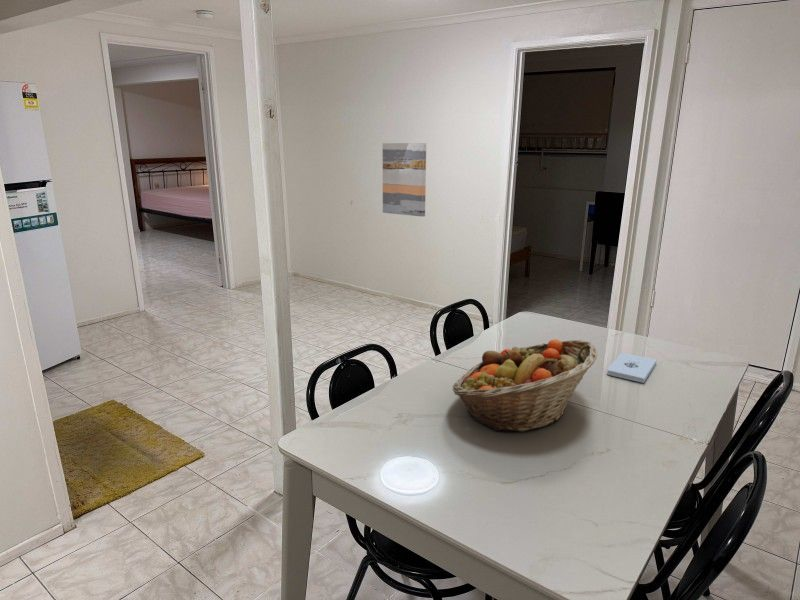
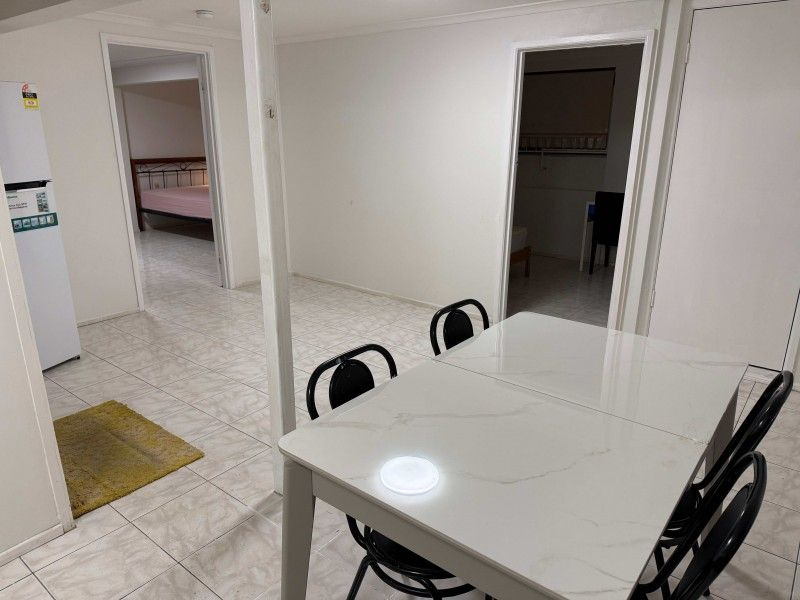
- notepad [606,352,658,384]
- wall art [381,142,427,218]
- fruit basket [452,338,598,432]
